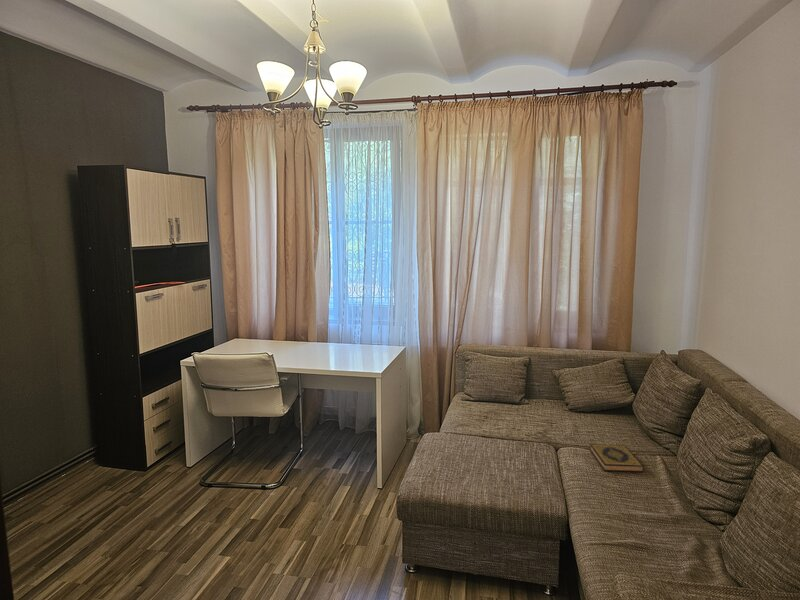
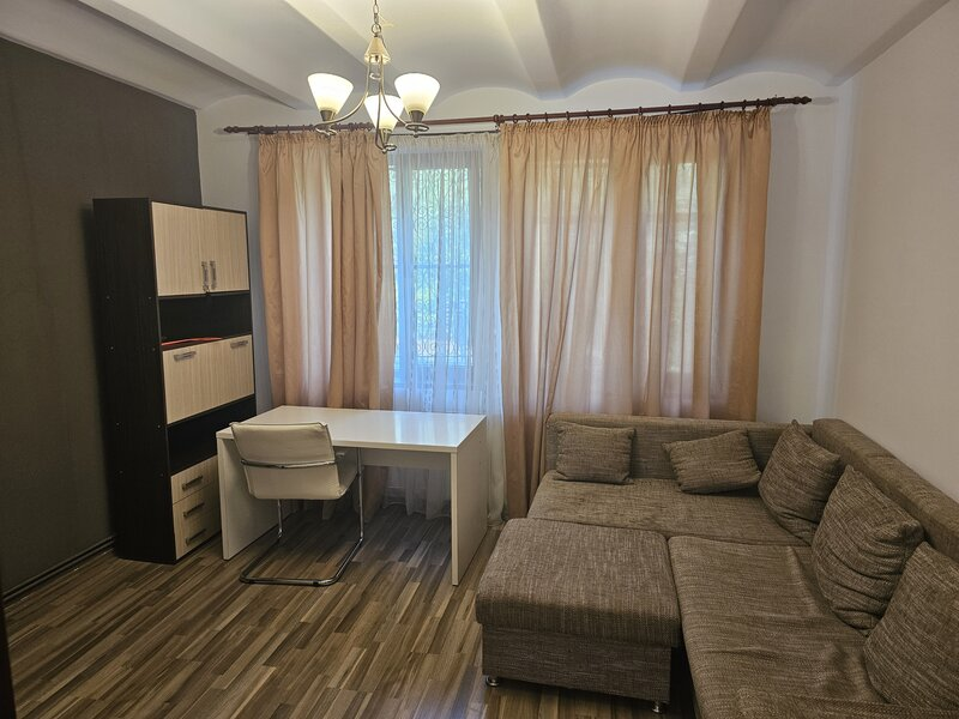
- hardback book [589,443,645,473]
